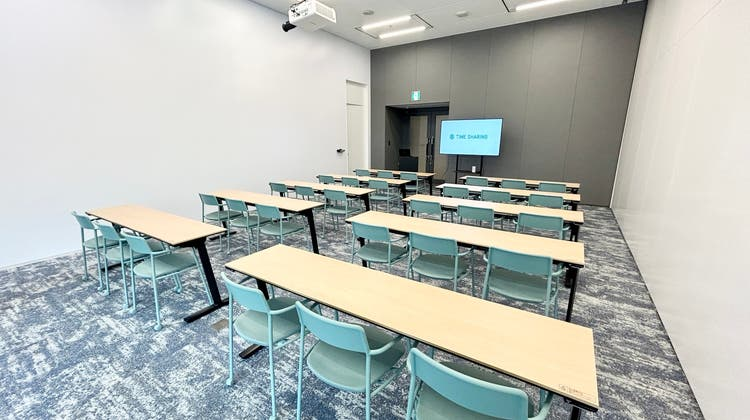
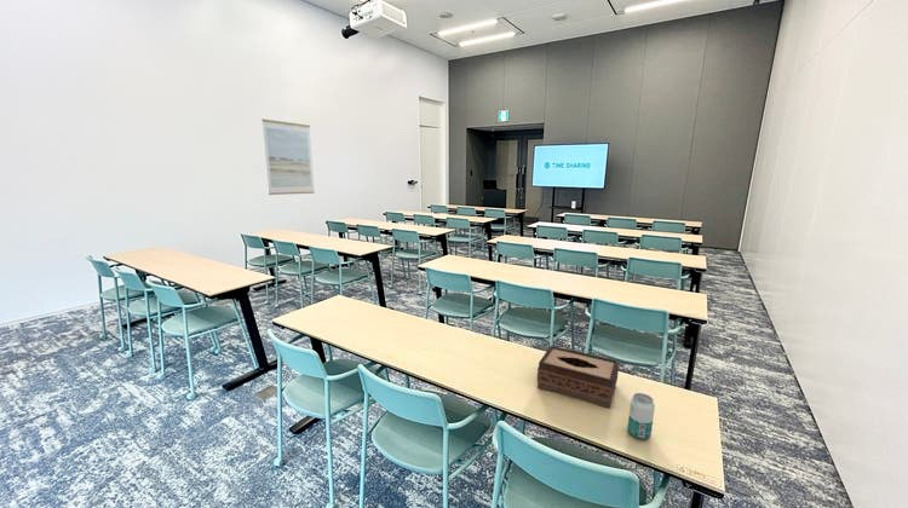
+ tissue box [536,345,620,409]
+ beverage can [626,392,656,440]
+ wall art [262,119,316,196]
